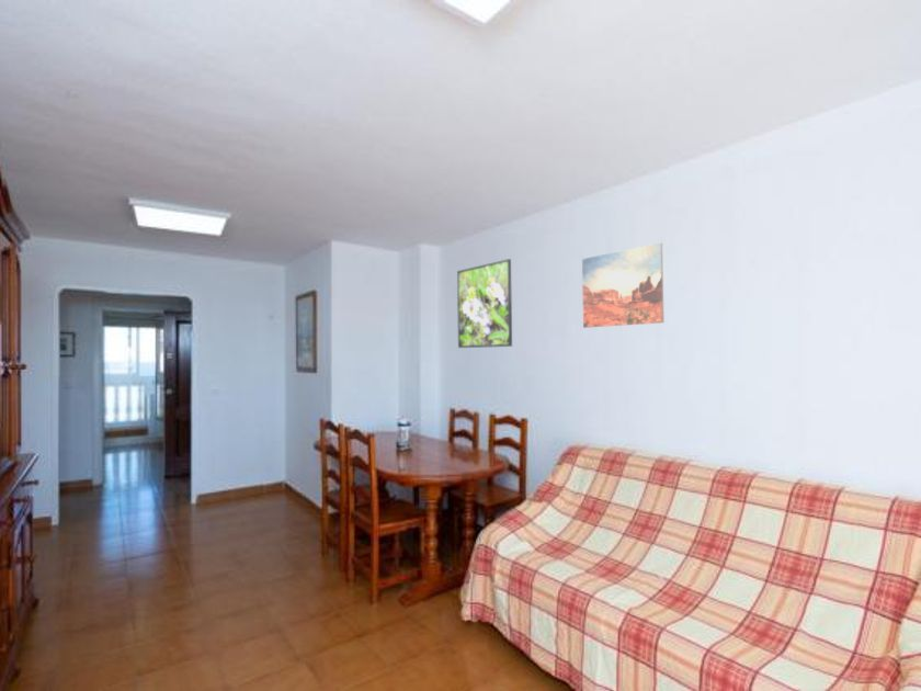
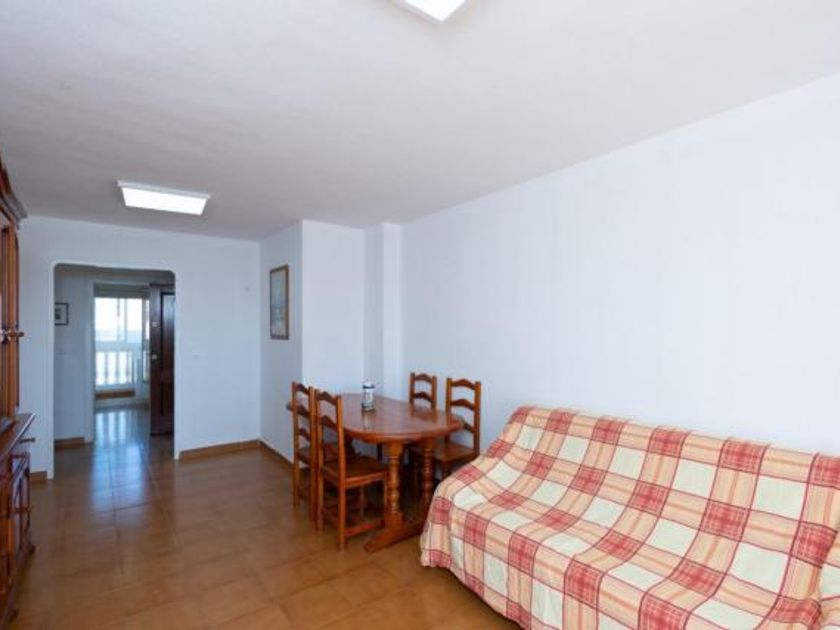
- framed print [456,258,513,349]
- wall art [581,242,664,329]
